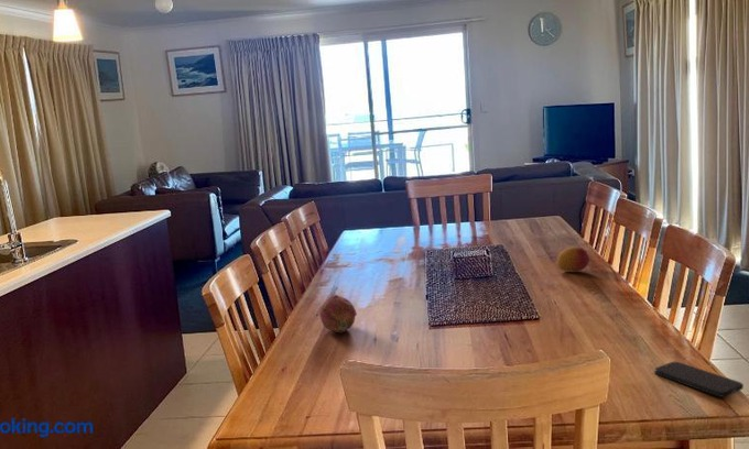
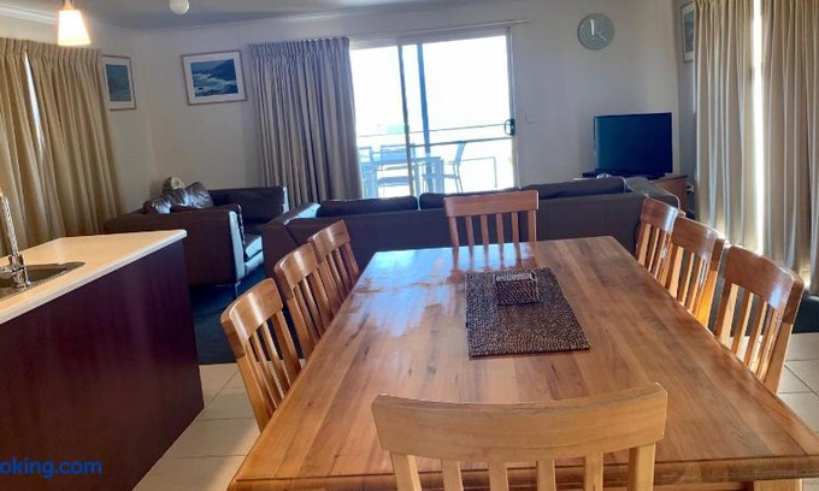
- smartphone [653,361,745,398]
- fruit [556,245,590,273]
- fruit [318,294,358,333]
